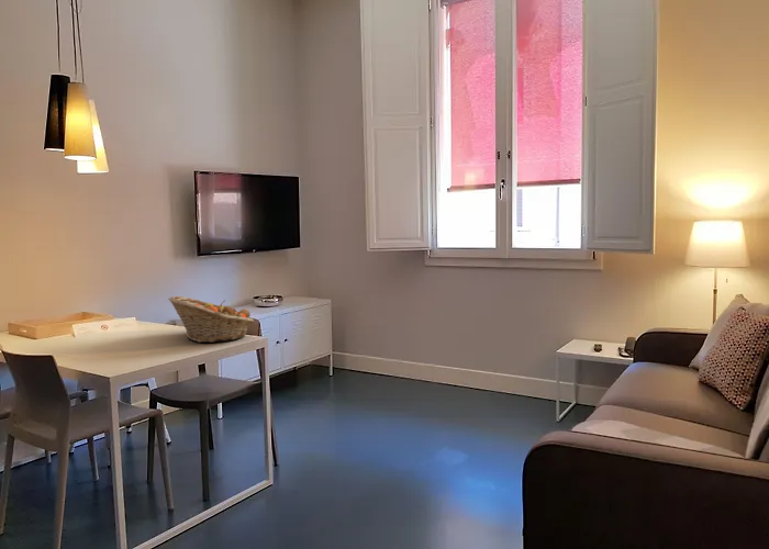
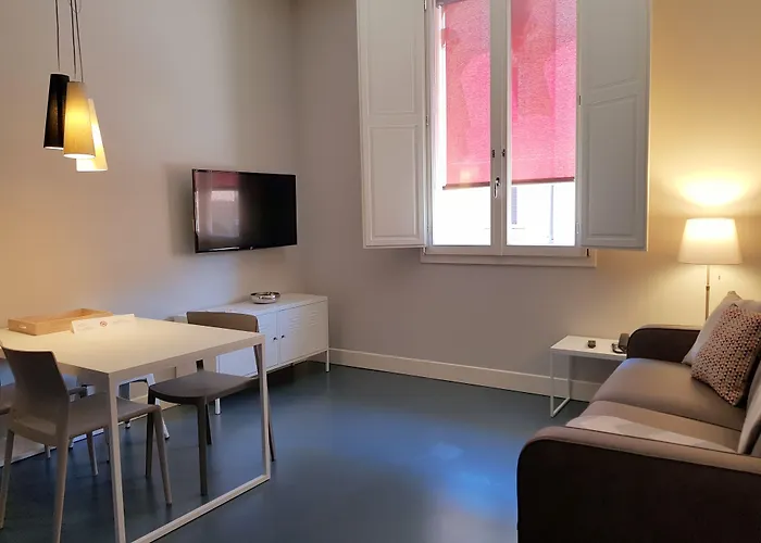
- fruit basket [168,295,255,344]
